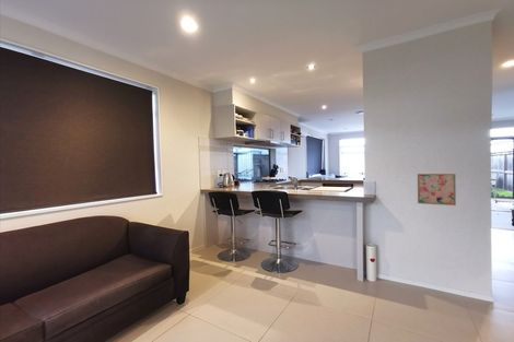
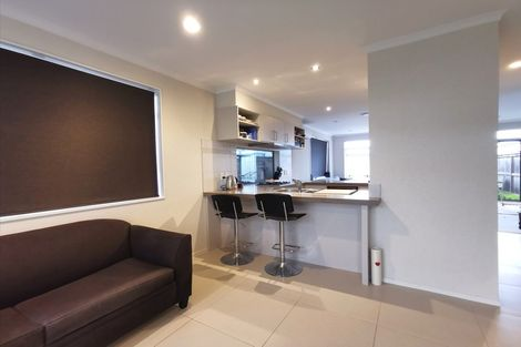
- wall art [417,173,457,207]
